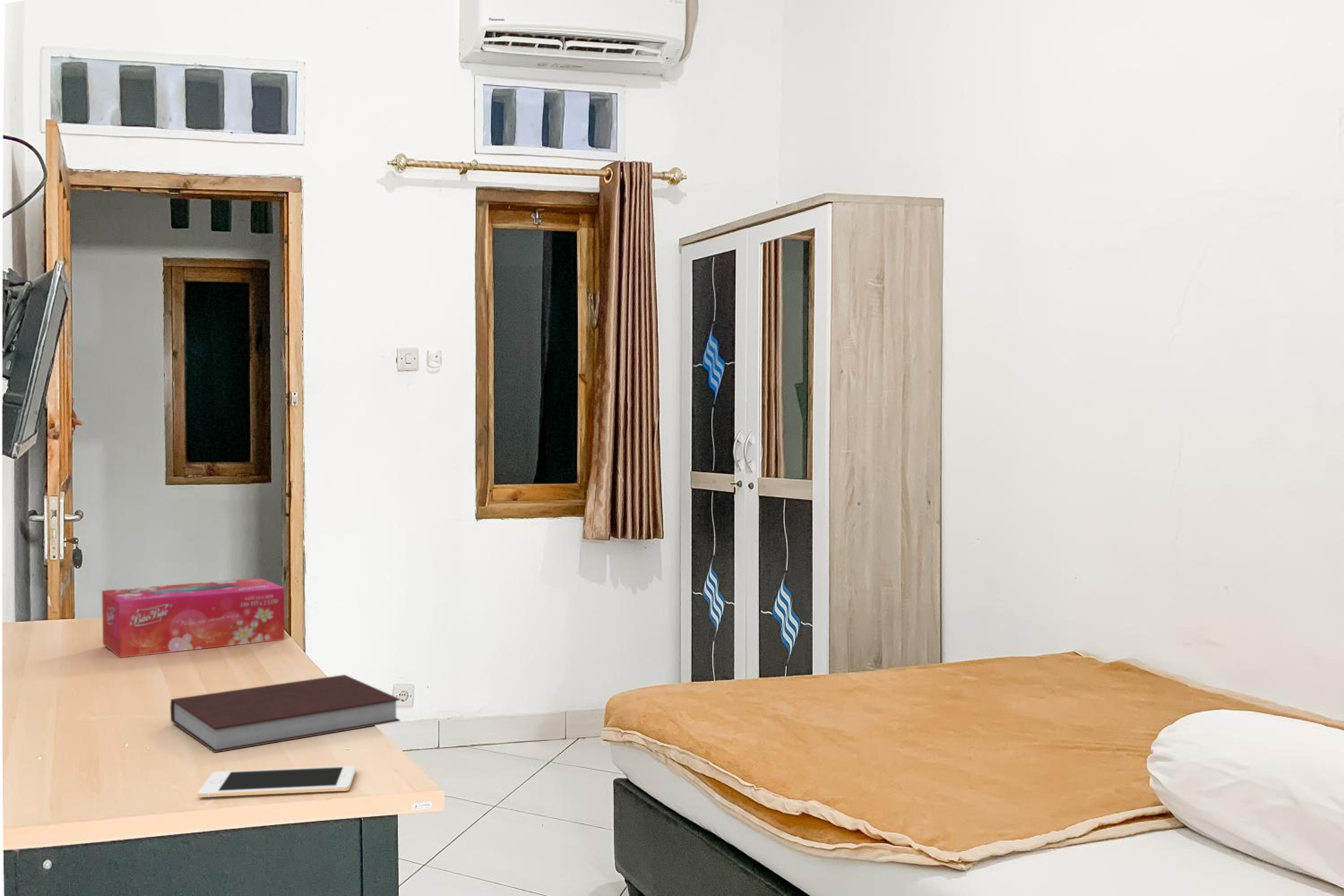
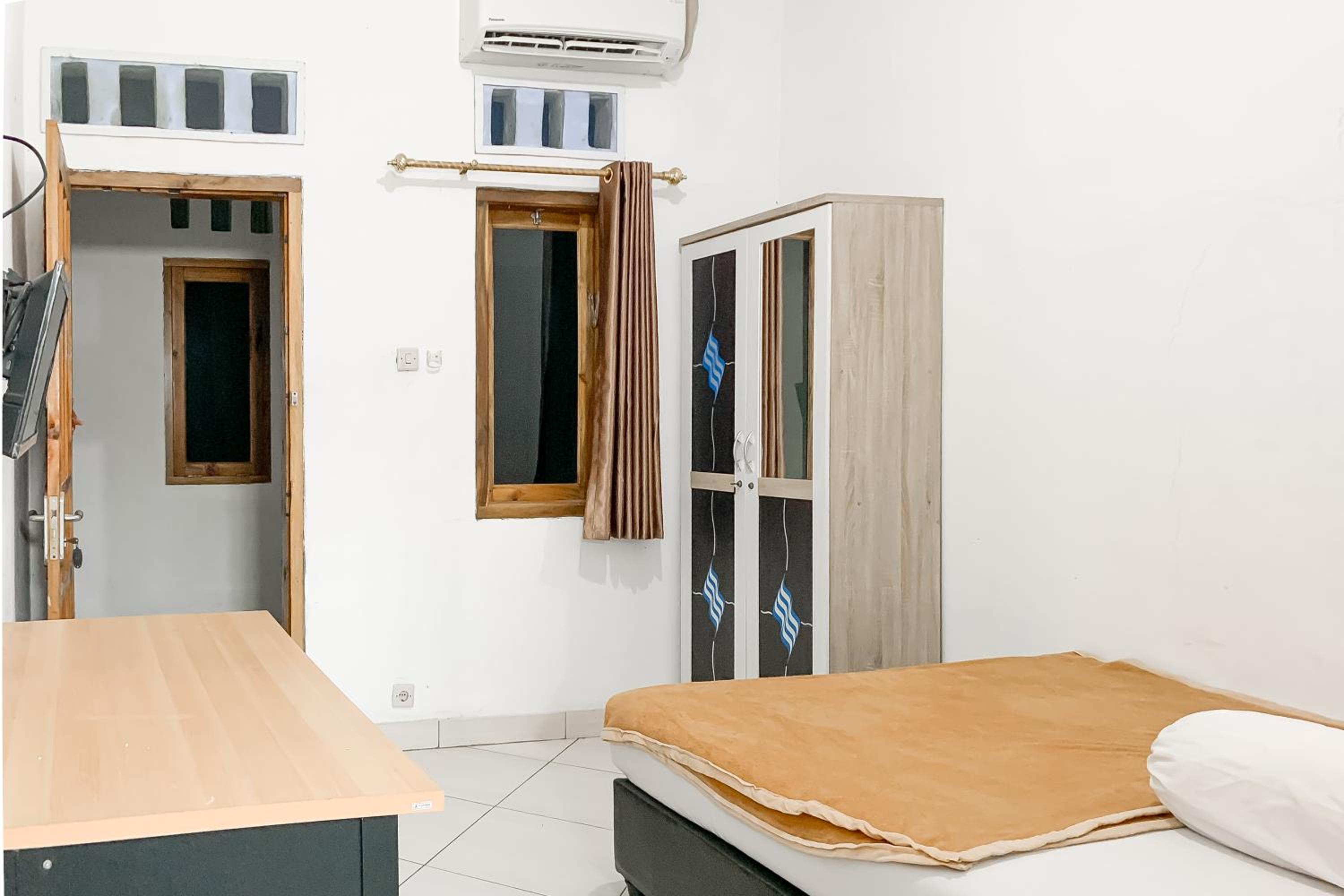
- notebook [170,674,401,753]
- cell phone [198,766,356,798]
- tissue box [102,577,285,658]
